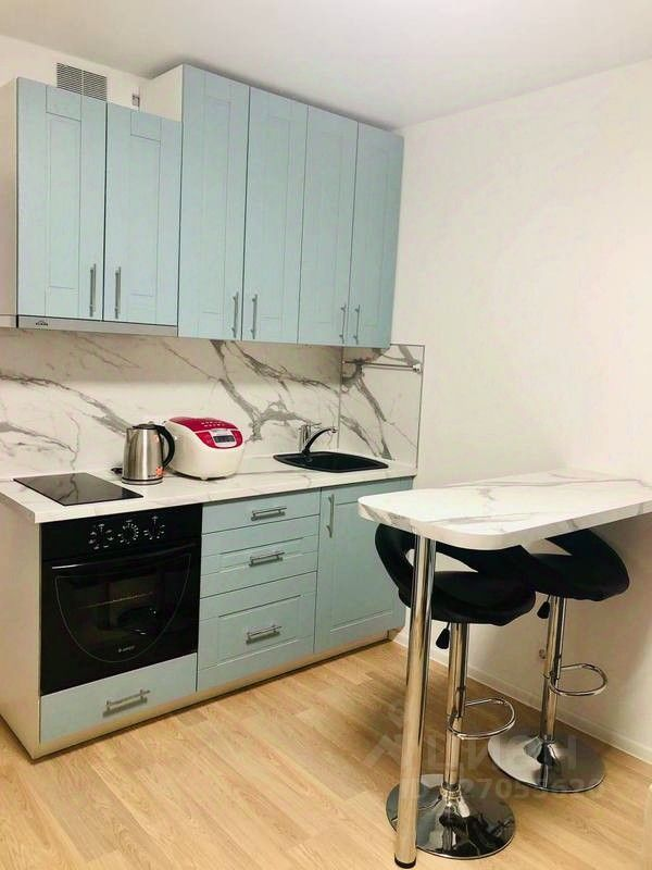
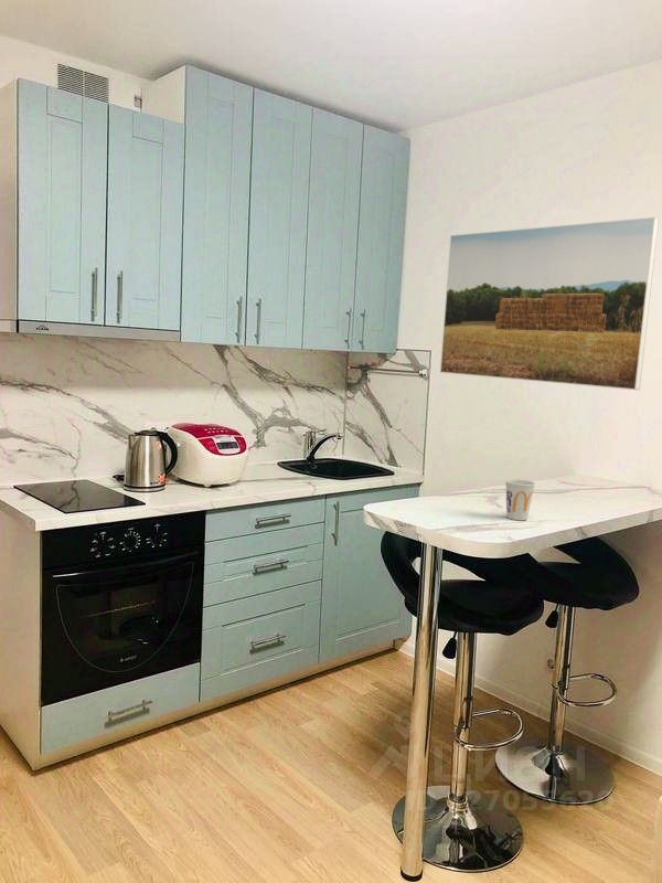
+ cup [504,478,536,521]
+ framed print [439,216,660,391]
